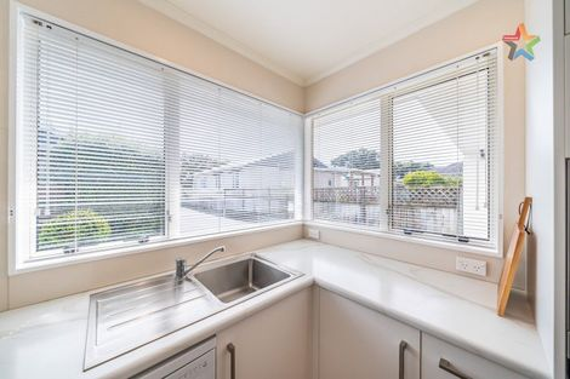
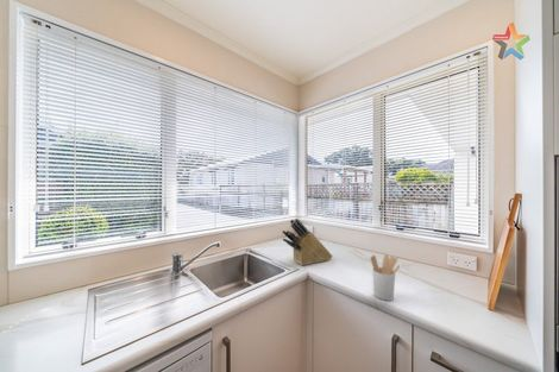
+ utensil holder [369,253,401,302]
+ knife block [281,217,333,266]
